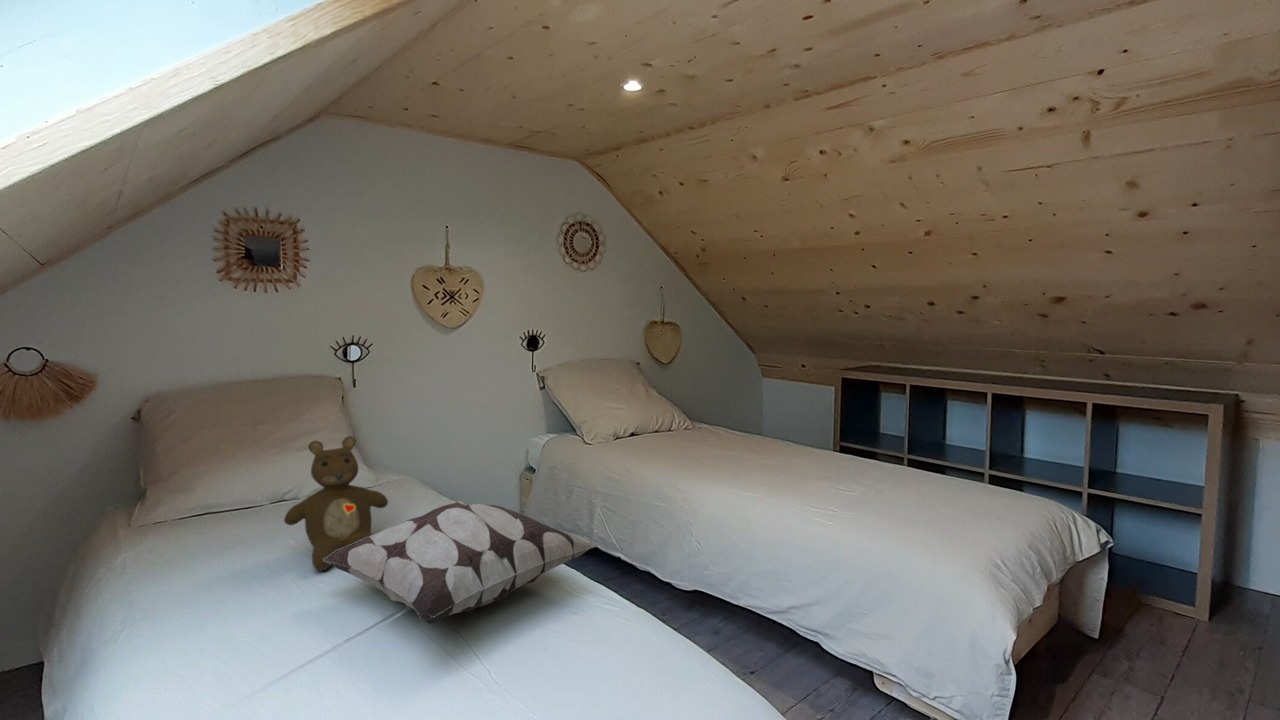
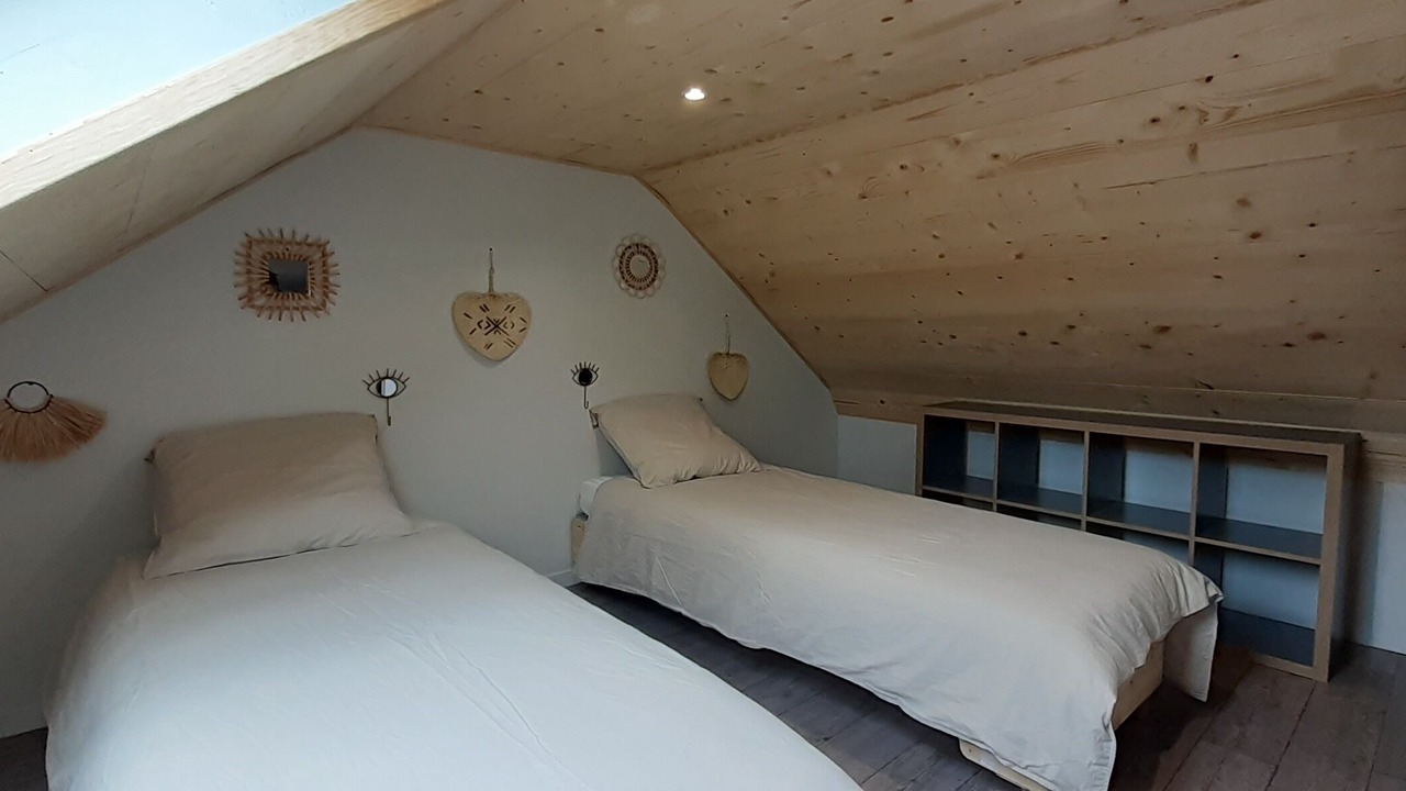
- teddy bear [283,435,389,572]
- decorative pillow [323,500,600,625]
